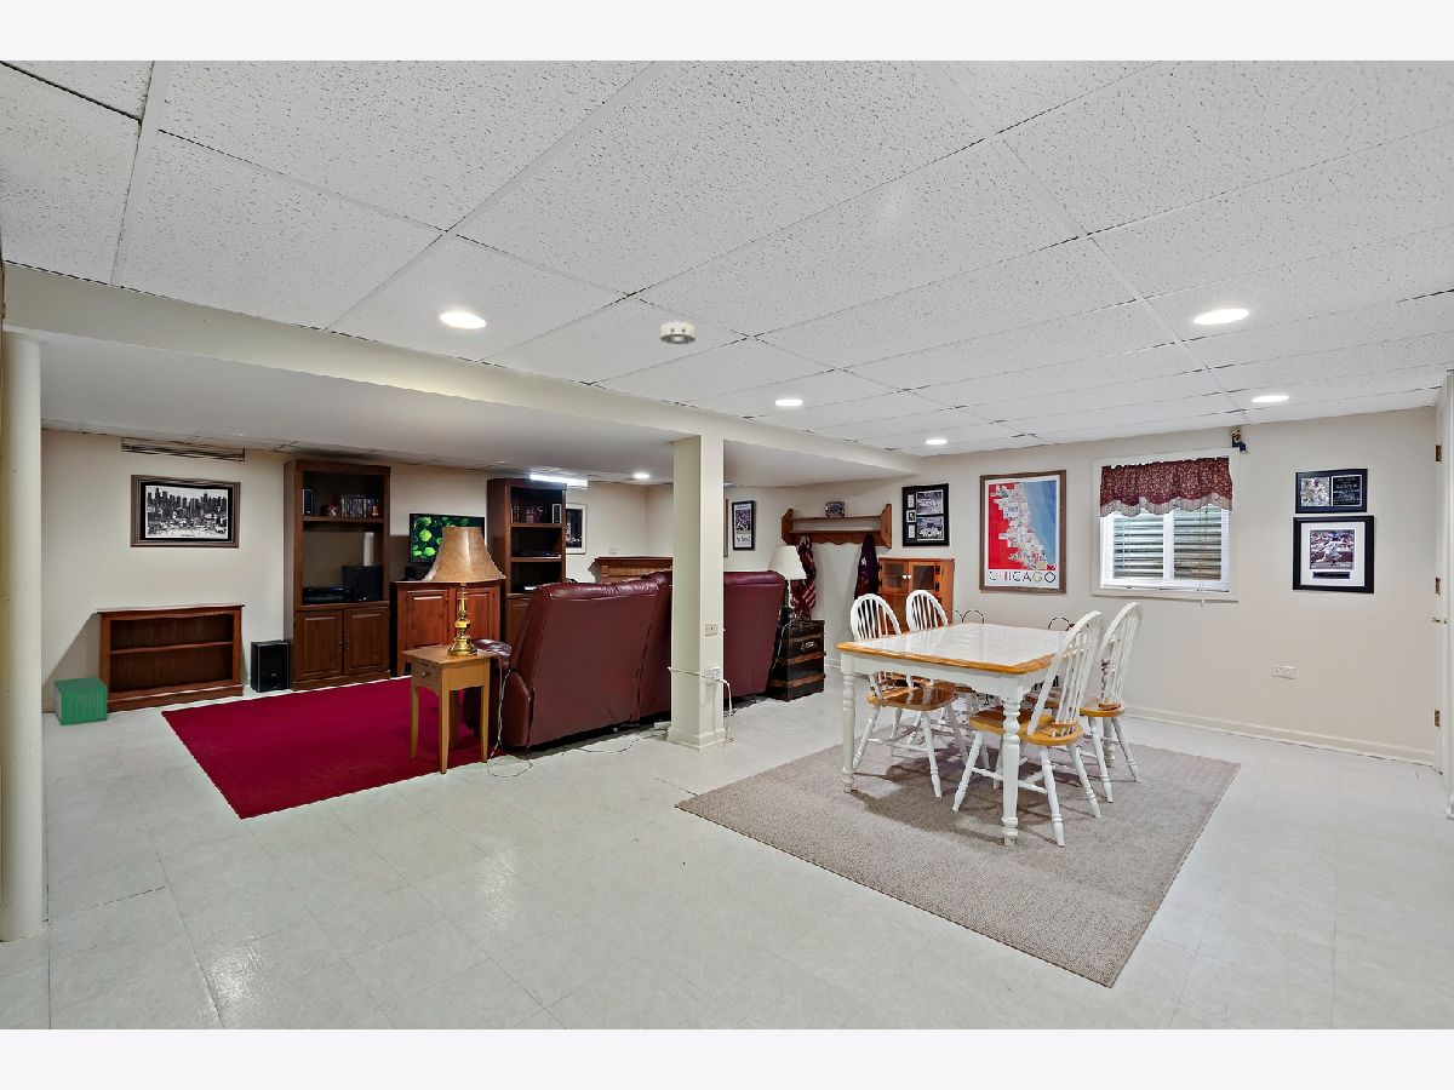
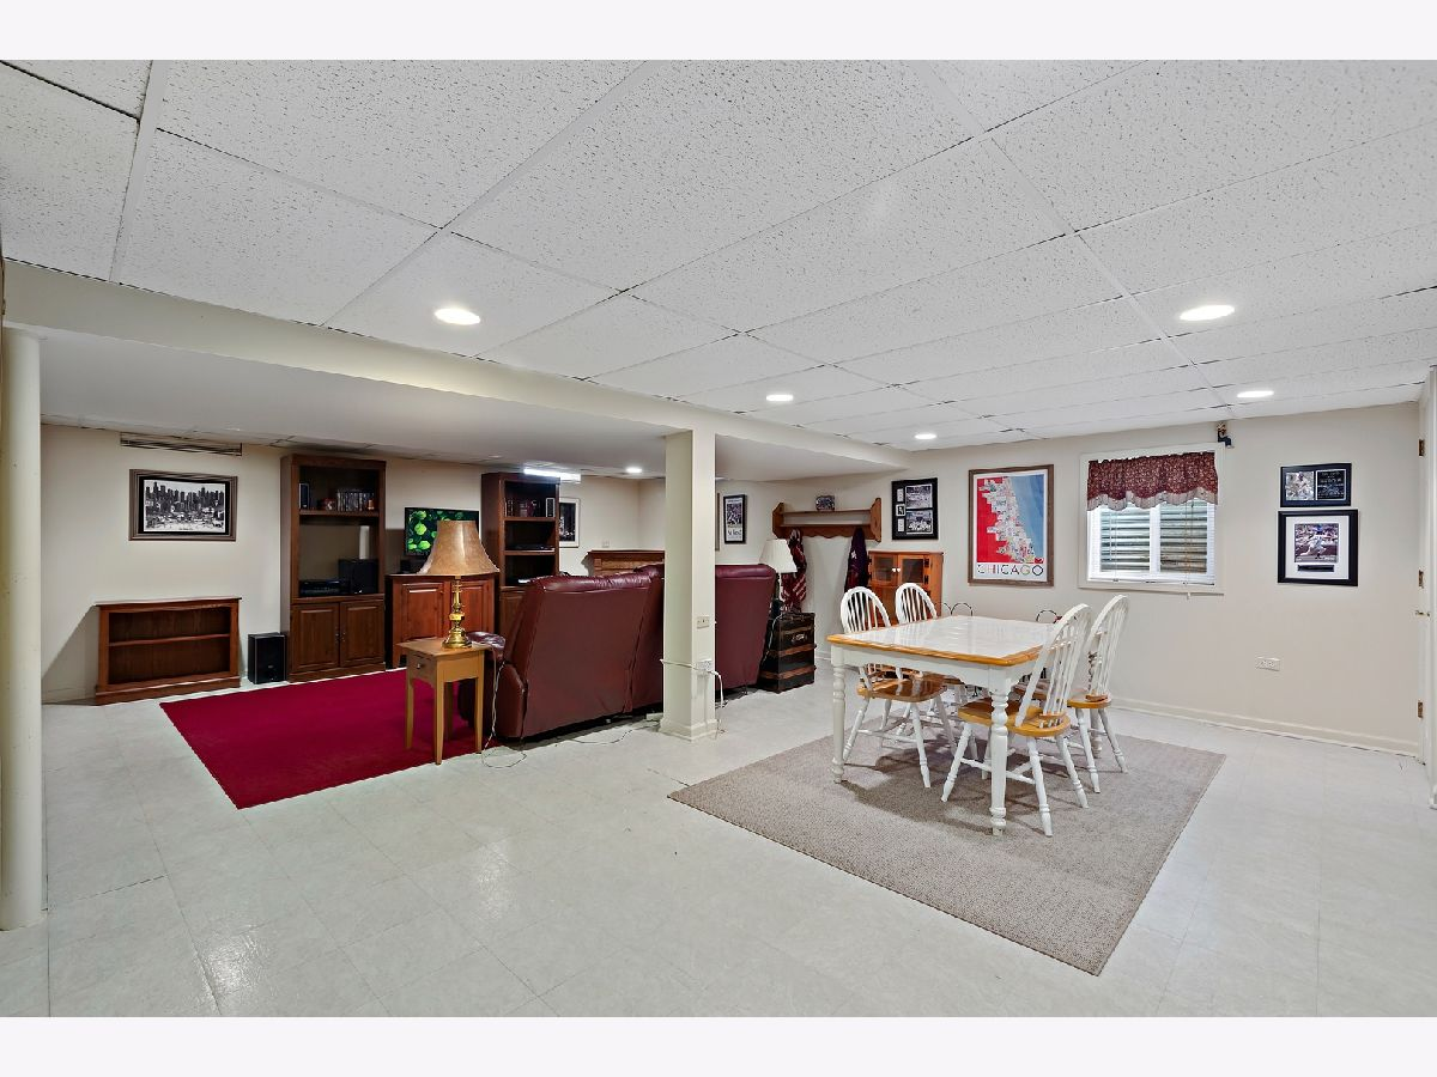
- smoke detector [659,321,697,345]
- storage bin [53,675,109,727]
